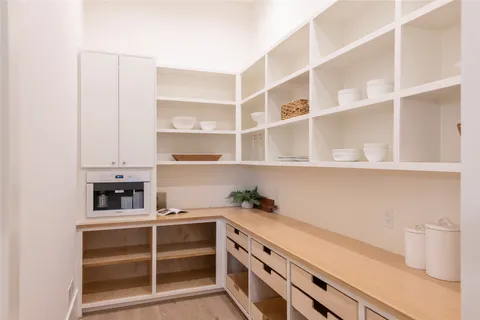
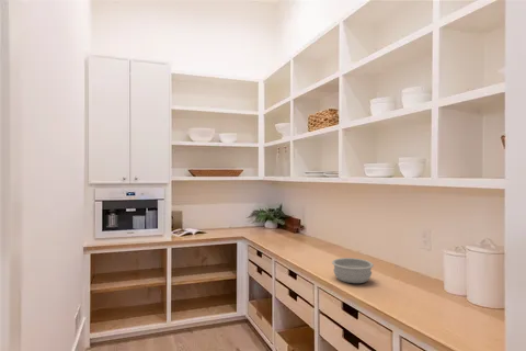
+ bowl [331,257,375,284]
